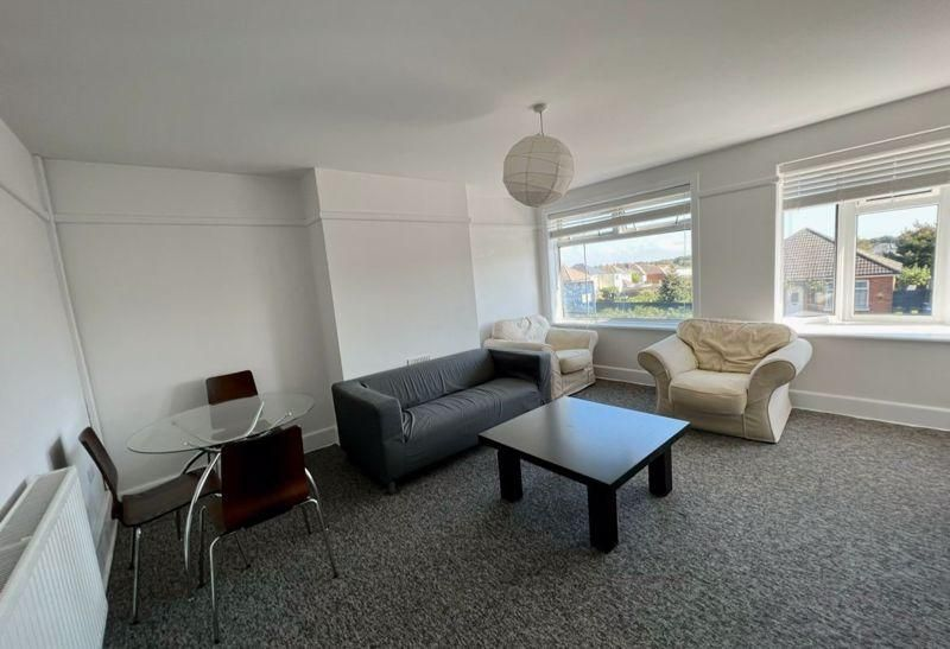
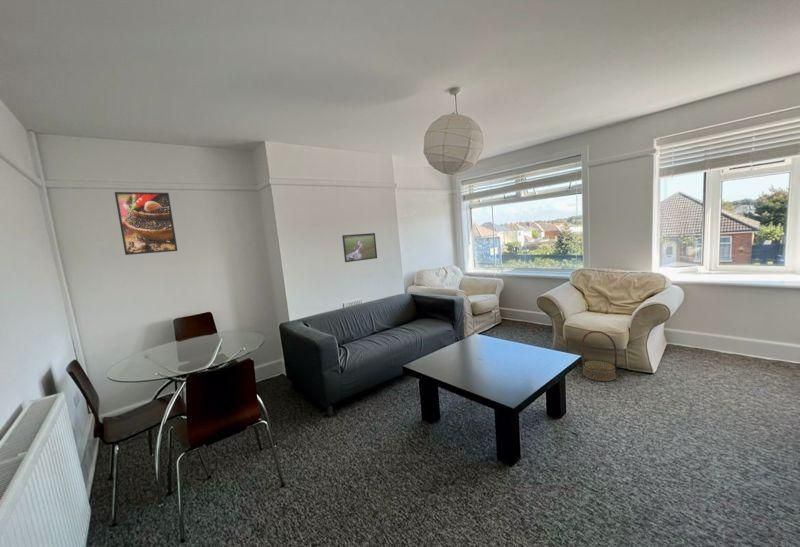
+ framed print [341,232,378,263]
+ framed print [114,191,179,256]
+ basket [581,330,618,382]
